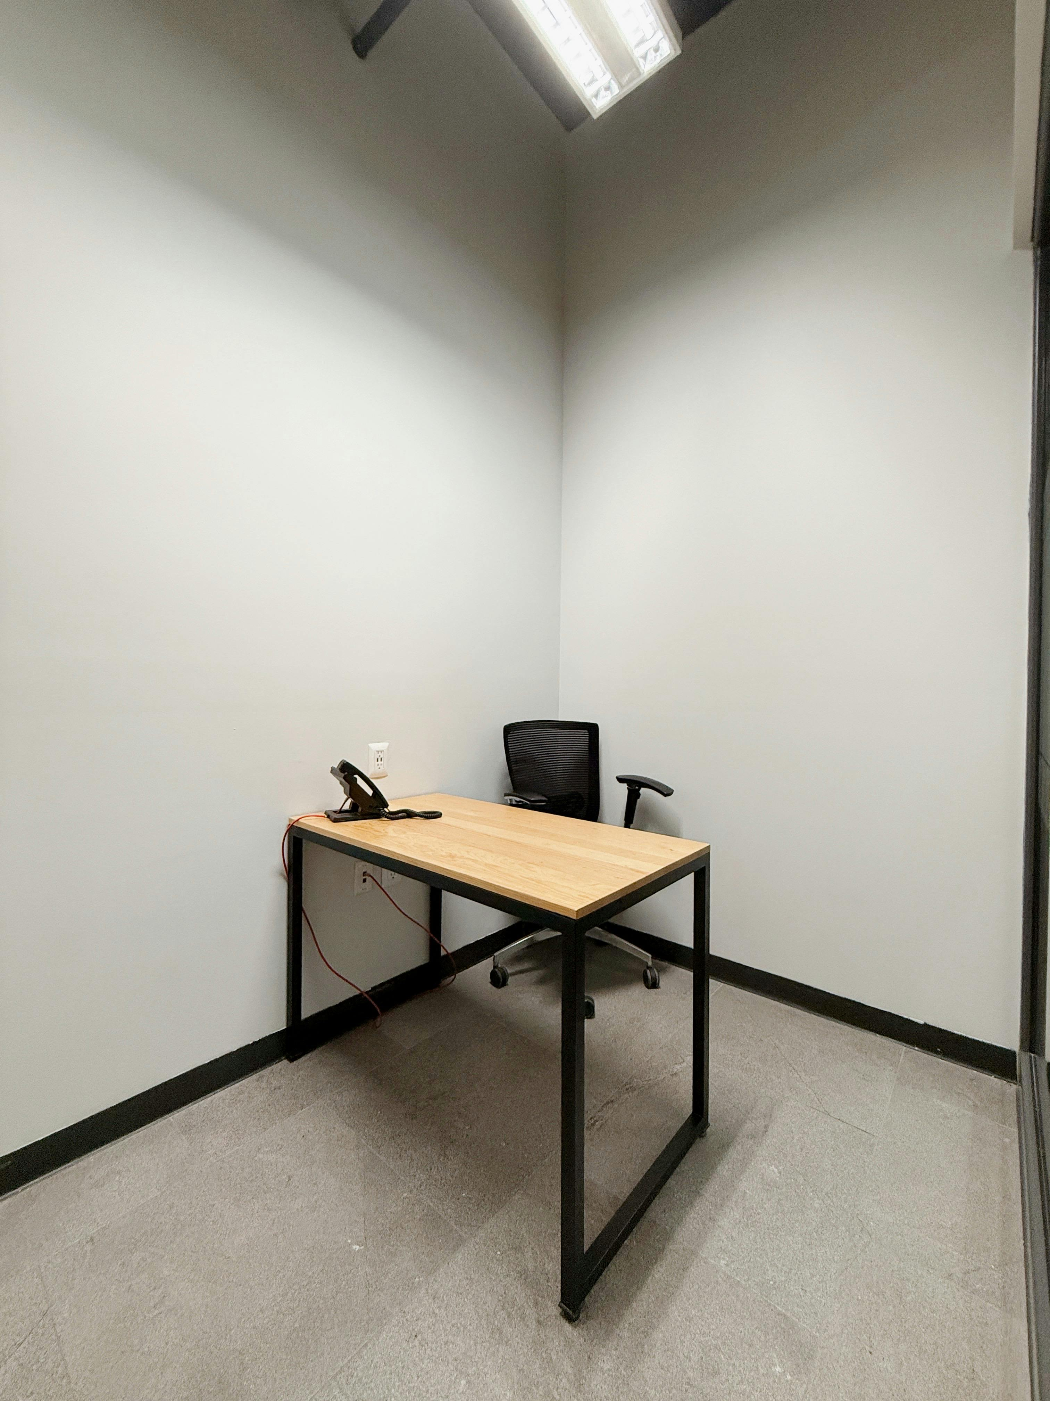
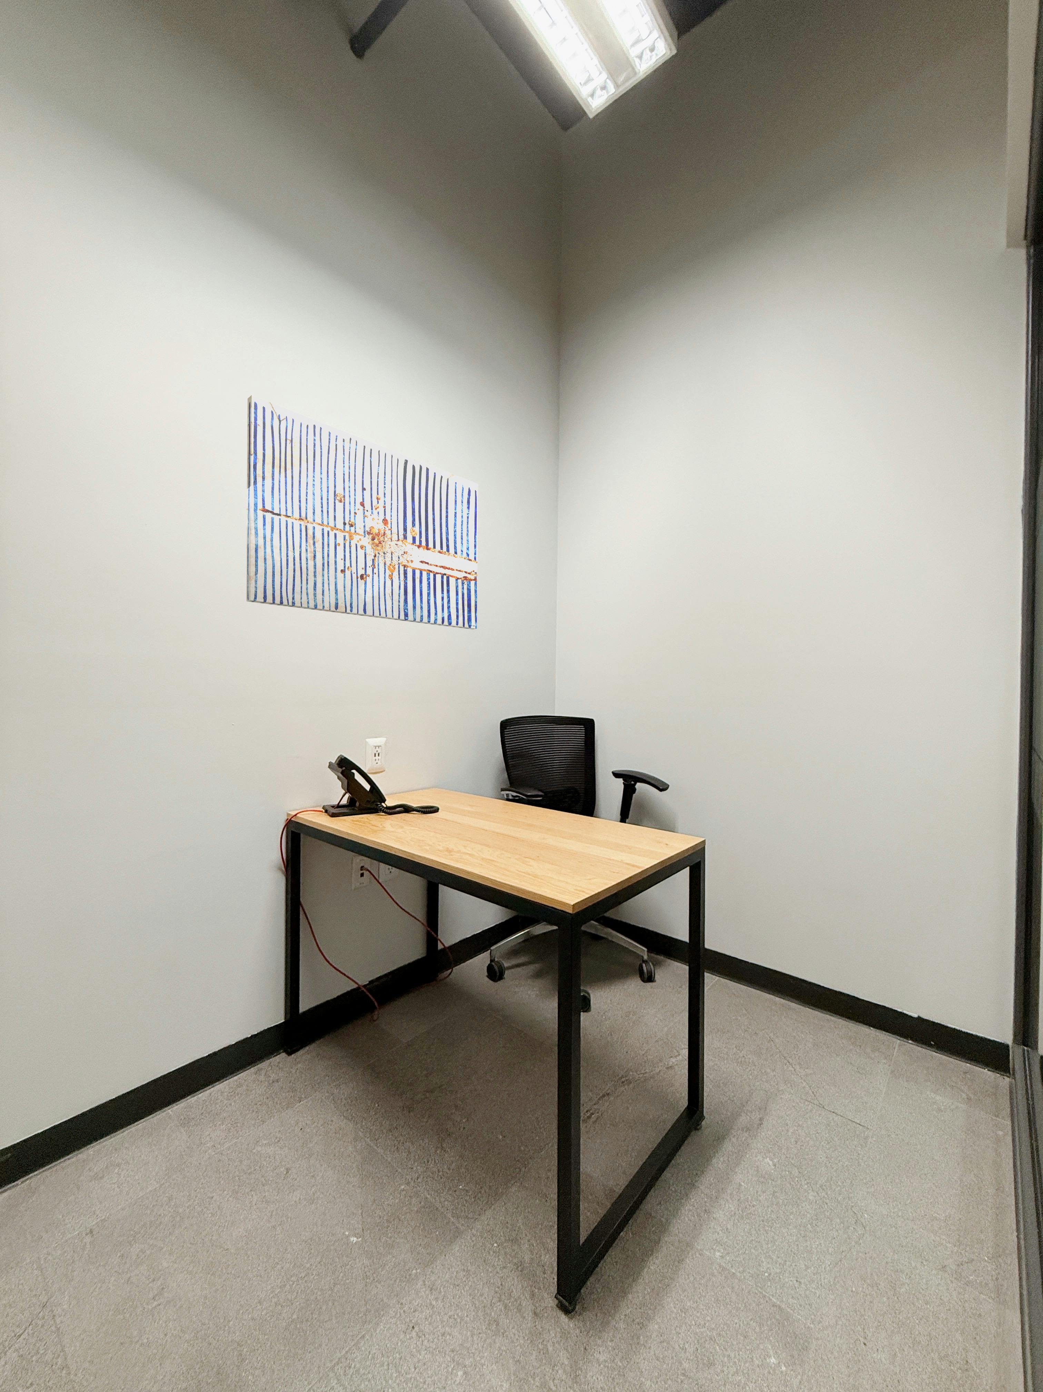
+ wall art [245,395,479,630]
